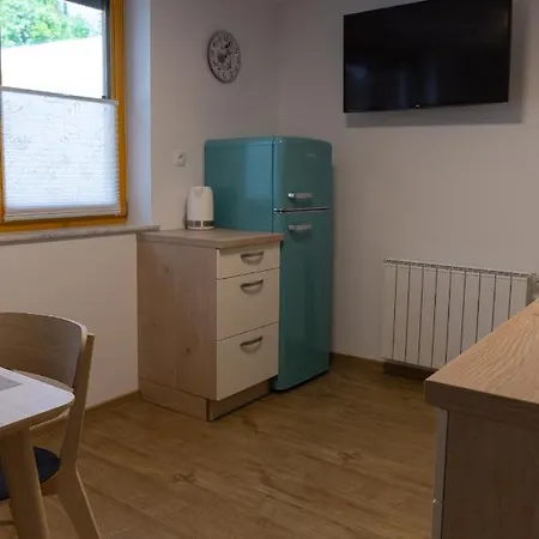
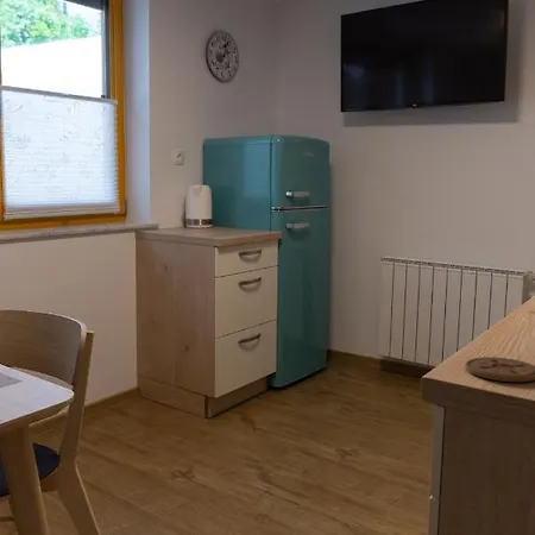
+ coaster [464,357,535,383]
